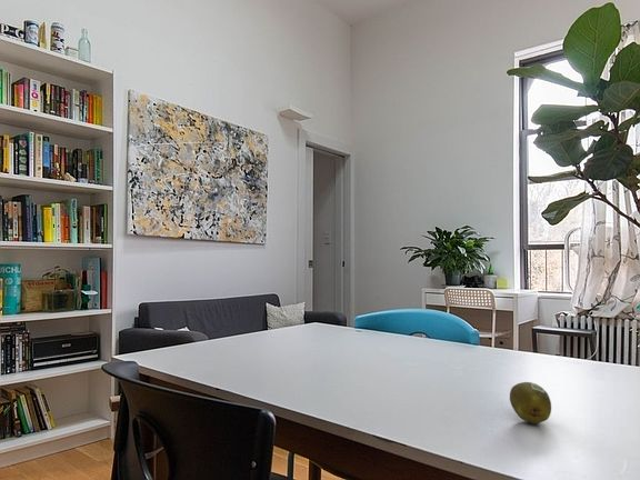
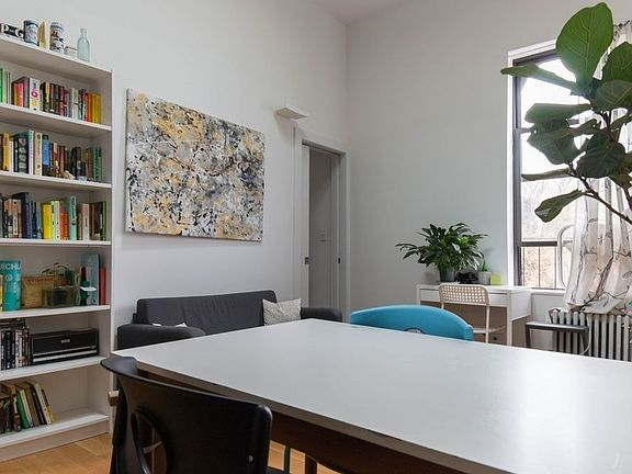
- fruit [509,381,552,424]
